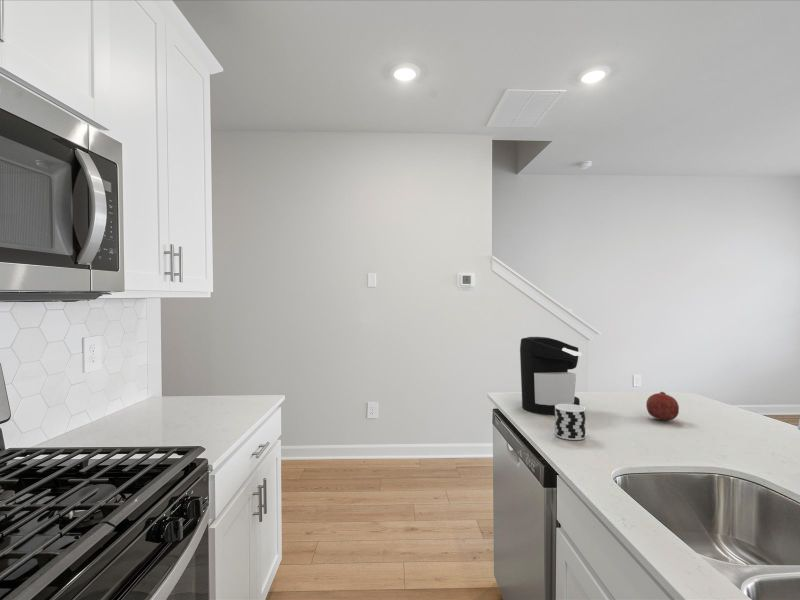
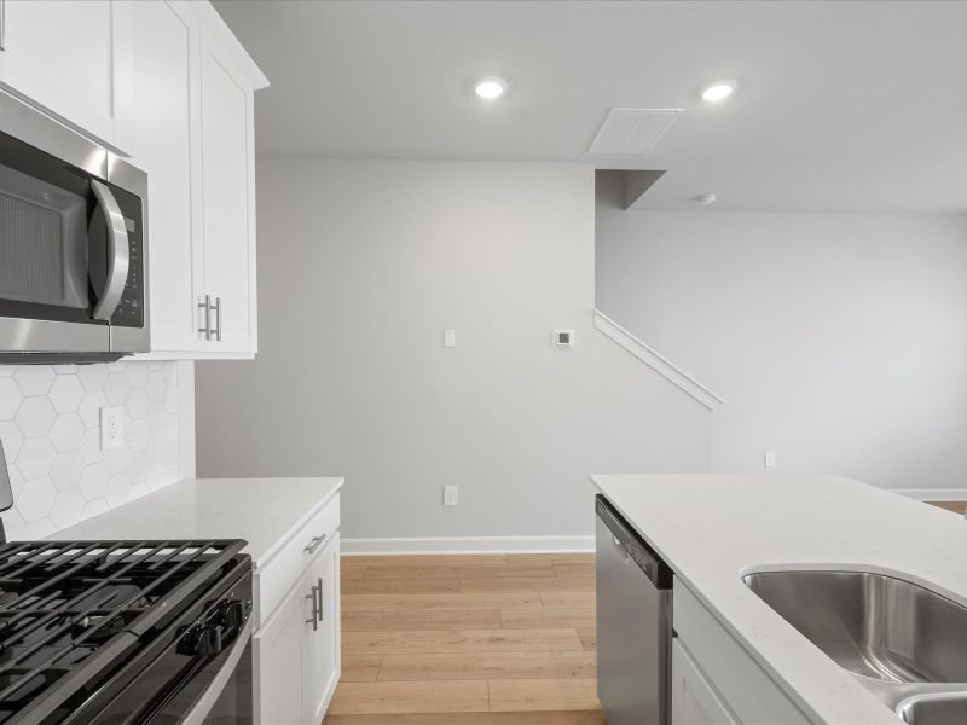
- coffee maker [519,336,583,416]
- cup [554,404,587,441]
- fruit [645,391,680,421]
